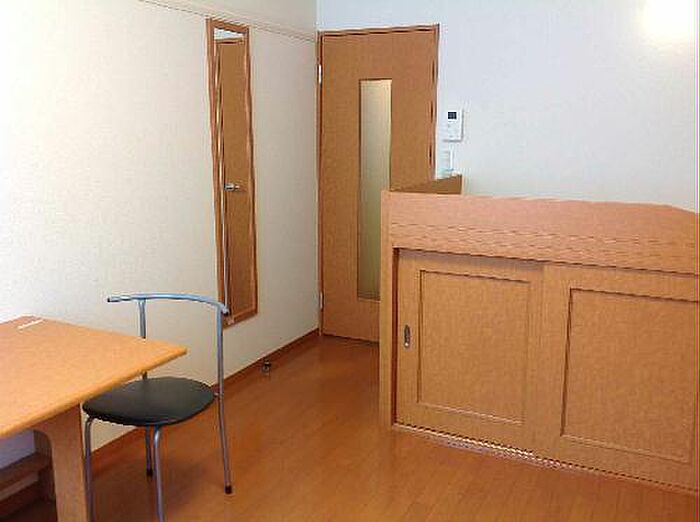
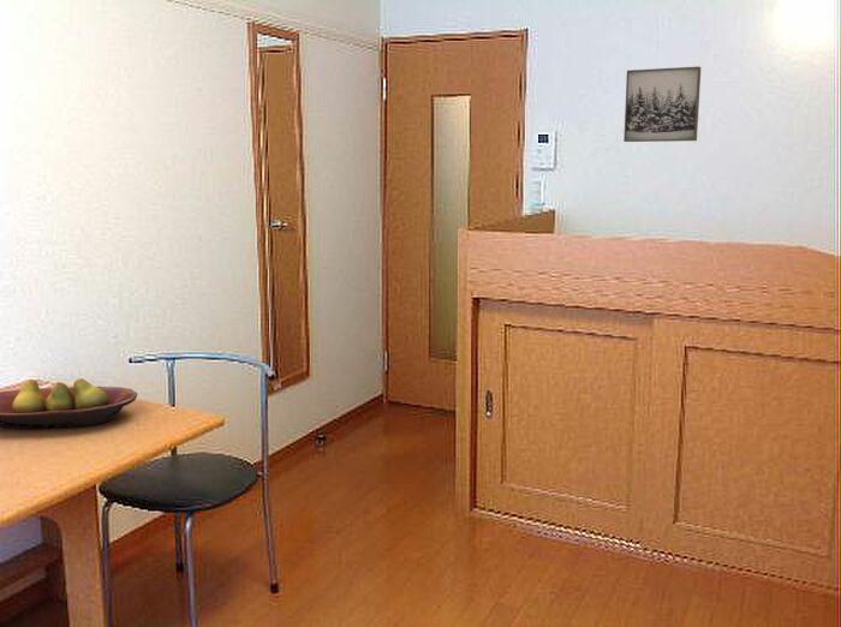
+ fruit bowl [0,377,138,430]
+ wall art [622,66,702,143]
